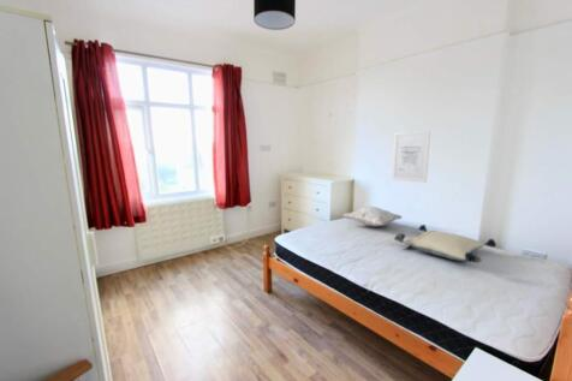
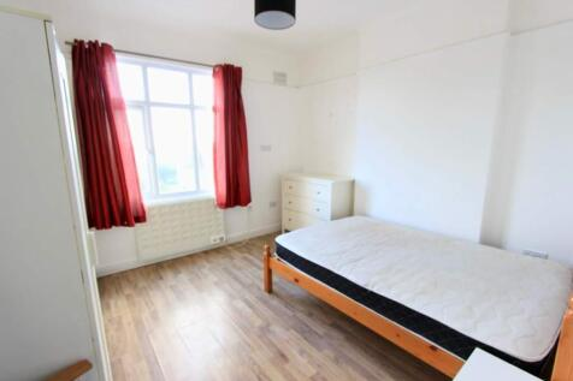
- pillow [393,224,497,263]
- decorative pillow [341,206,404,227]
- wall art [391,130,431,184]
